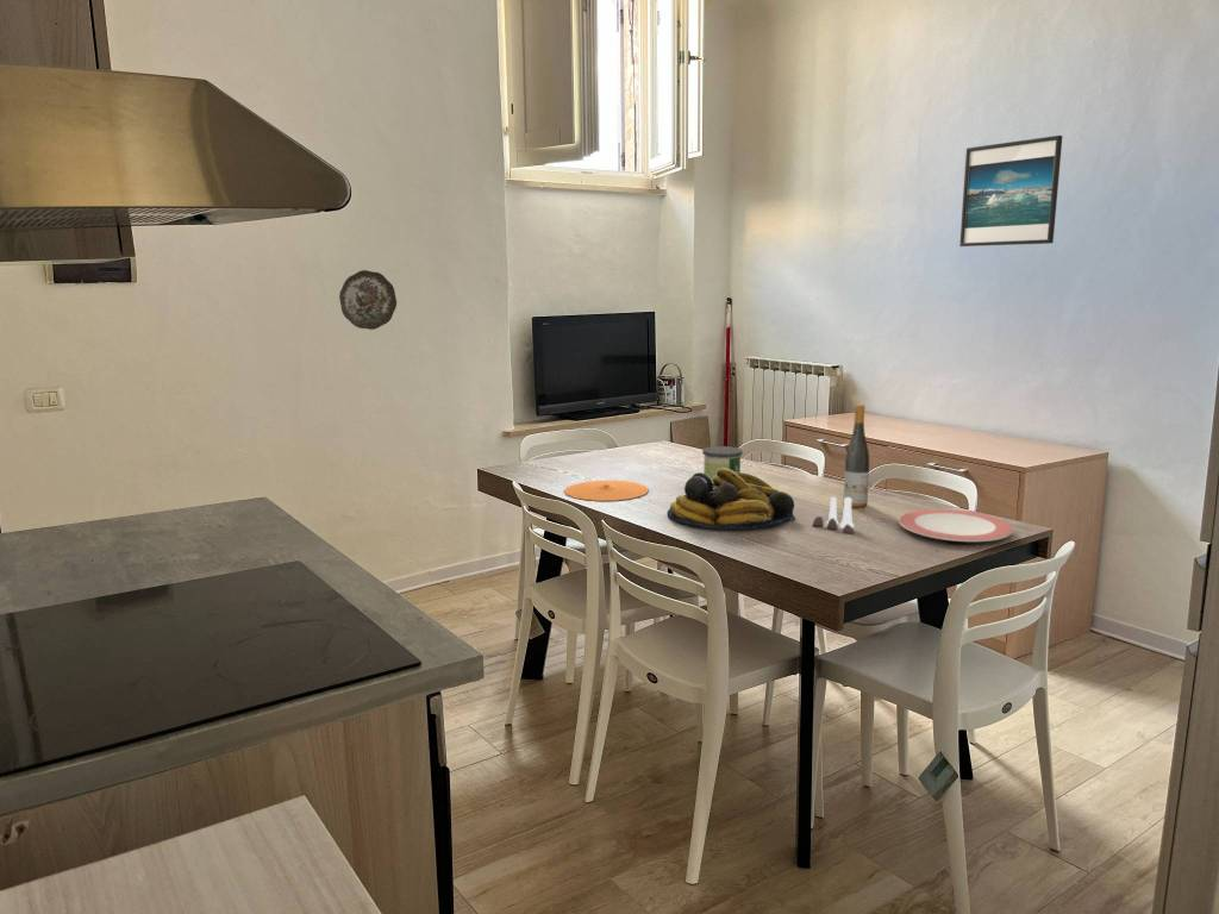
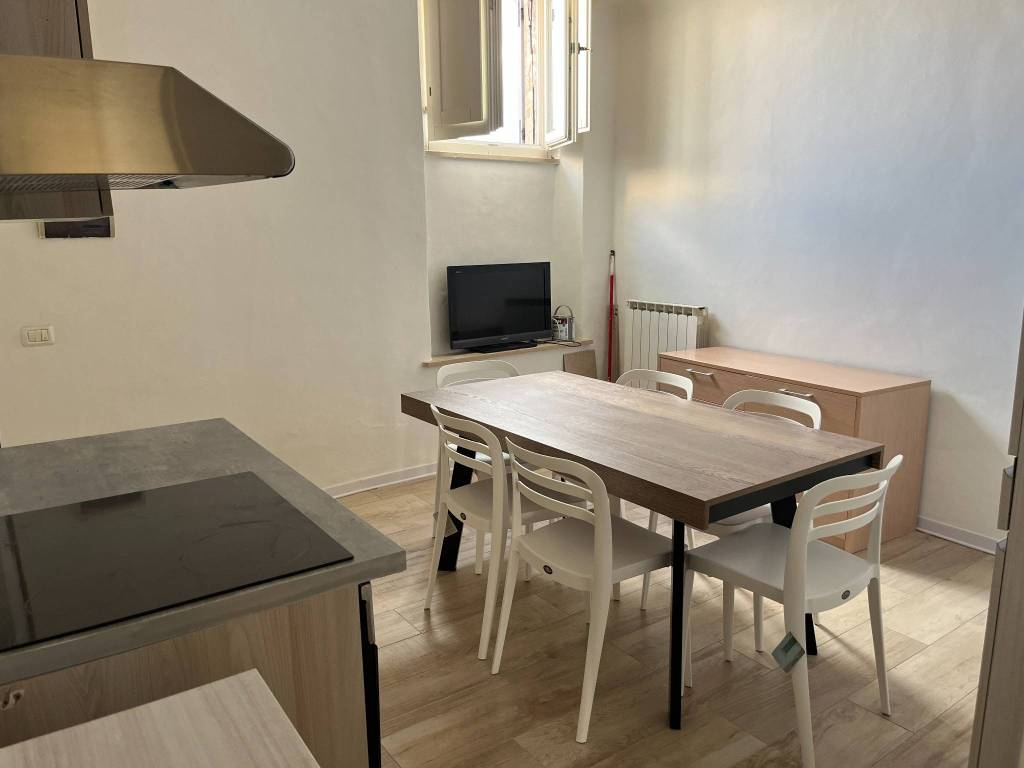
- candle [701,445,744,486]
- wine bottle [843,403,870,508]
- decorative plate [338,269,398,331]
- fruit bowl [667,468,796,530]
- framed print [958,134,1063,248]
- salt and pepper shaker set [811,495,856,534]
- plate [898,508,1014,543]
- plate [563,480,650,502]
